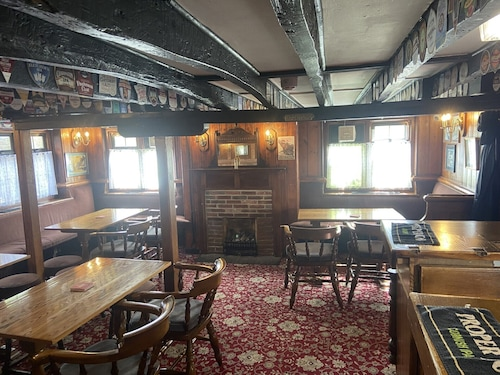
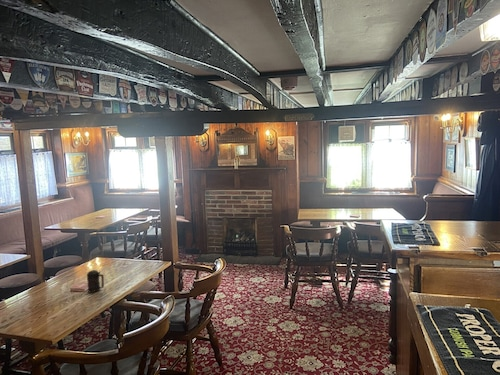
+ beer mug [86,269,105,294]
